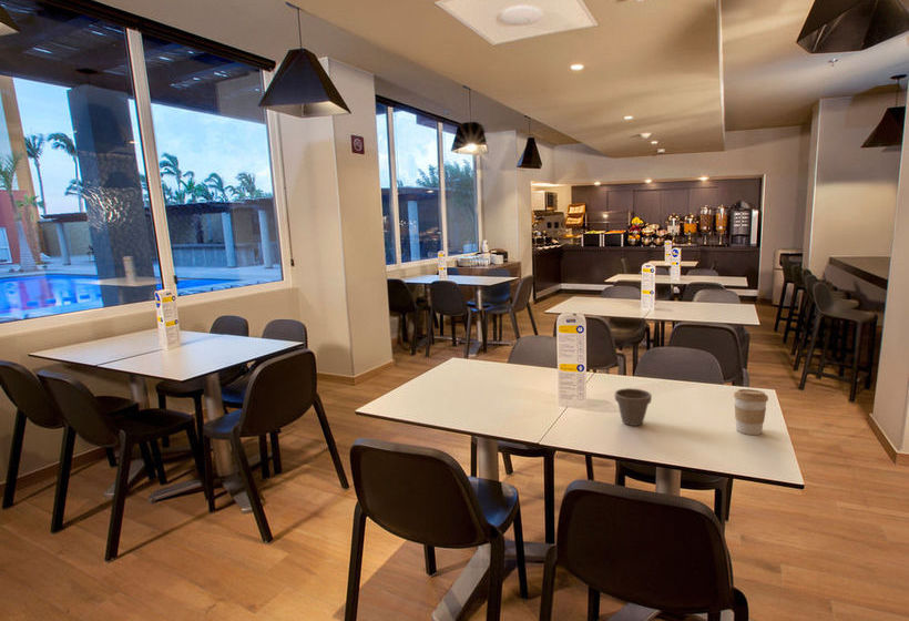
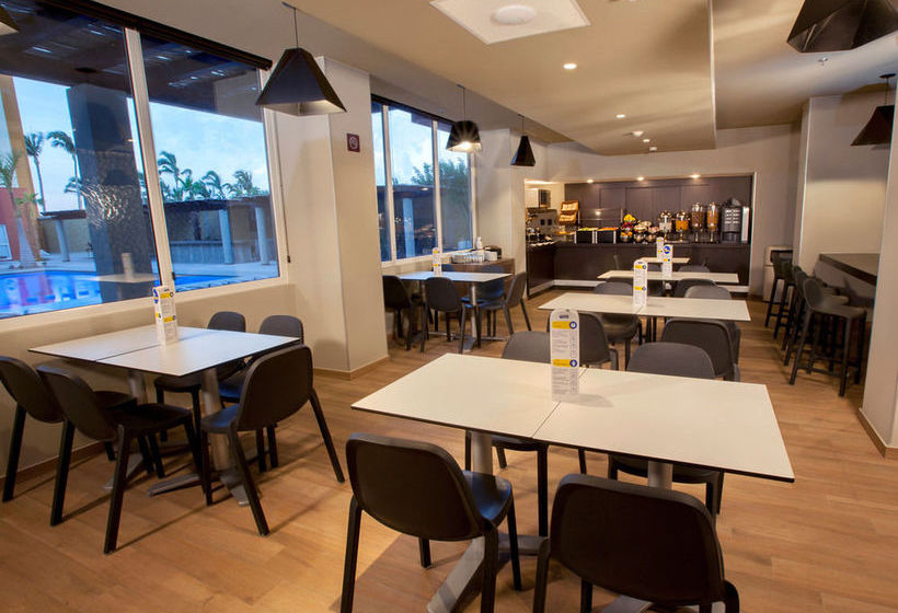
- coffee cup [733,388,769,436]
- flower pot [614,387,653,427]
